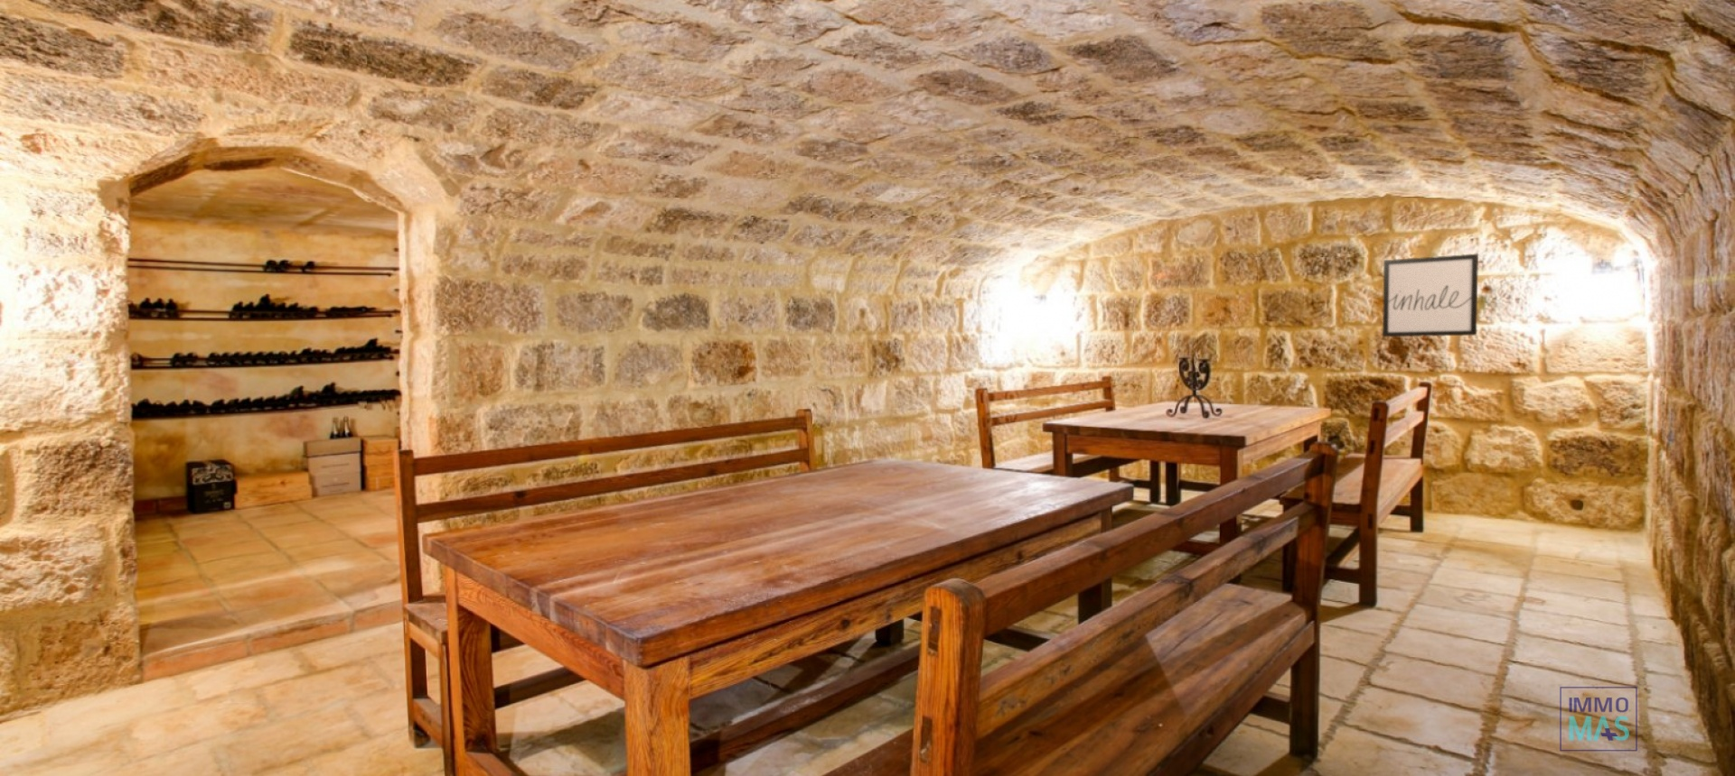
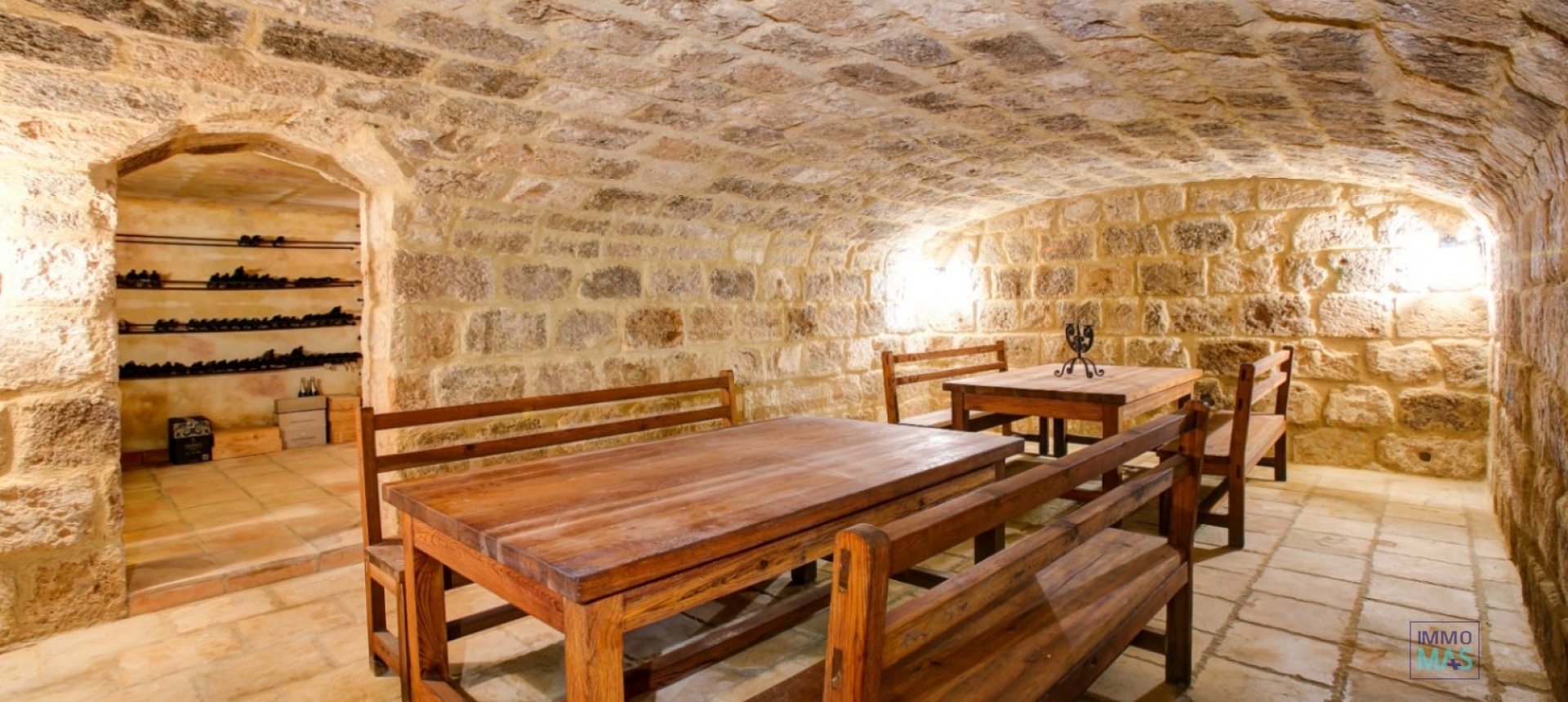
- wall art [1382,253,1479,337]
